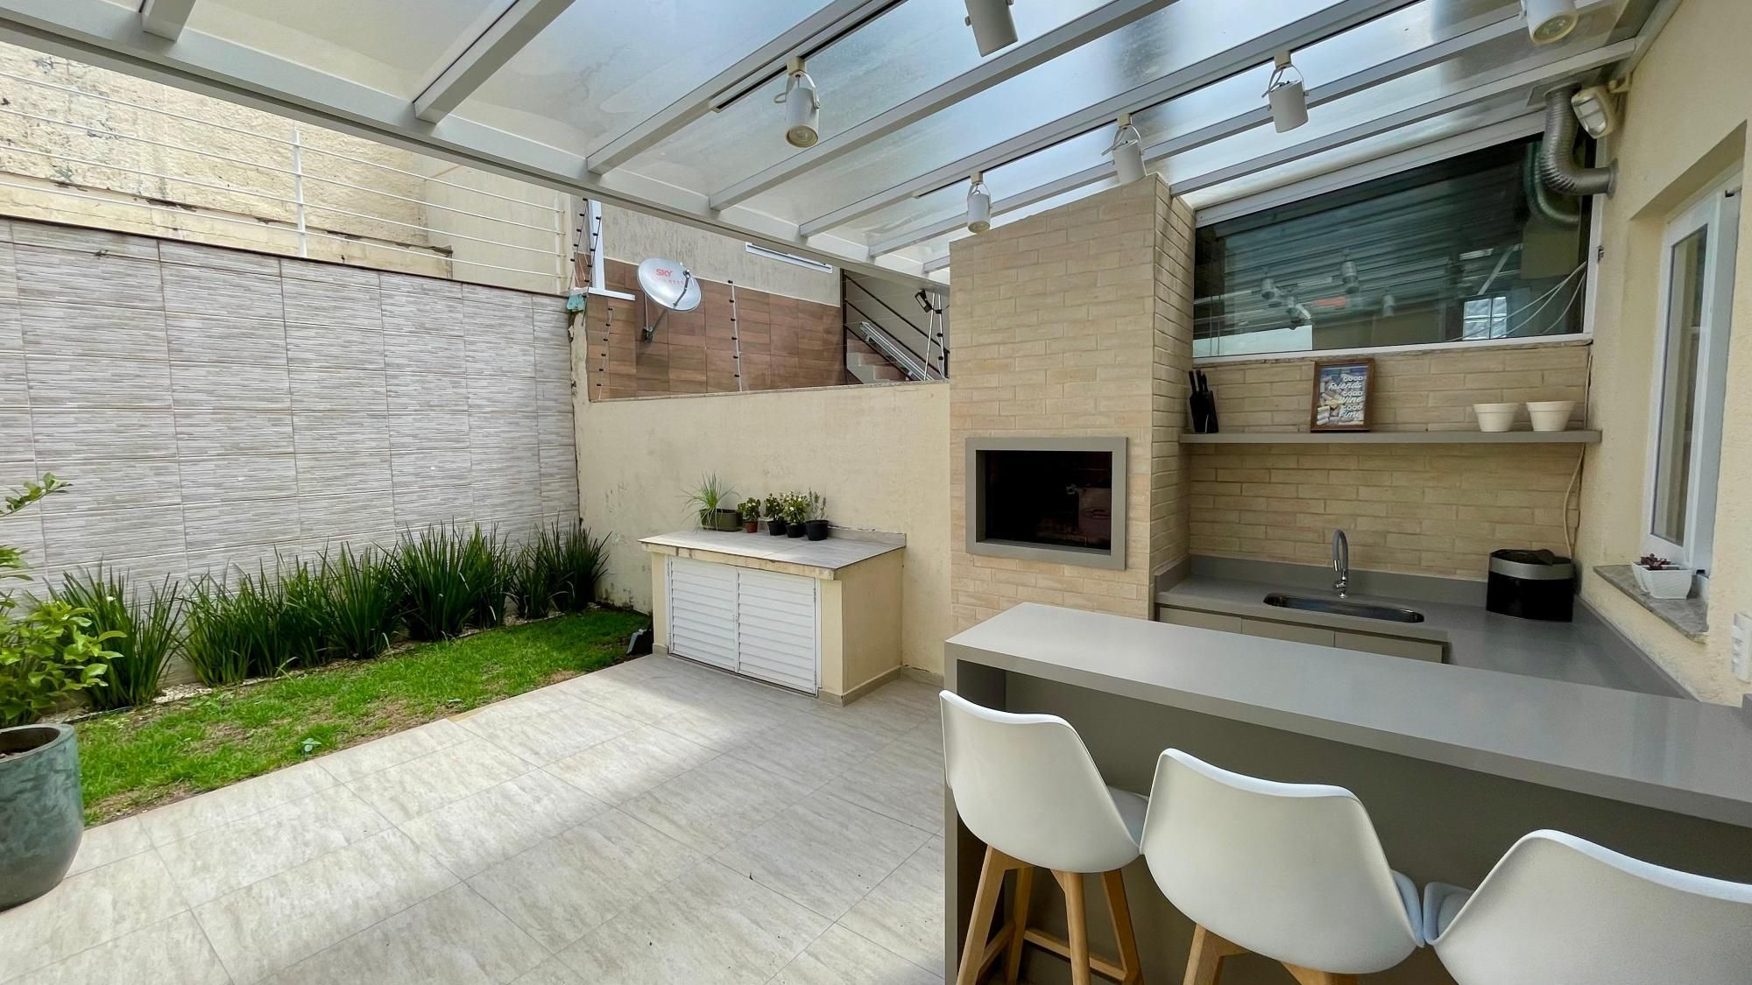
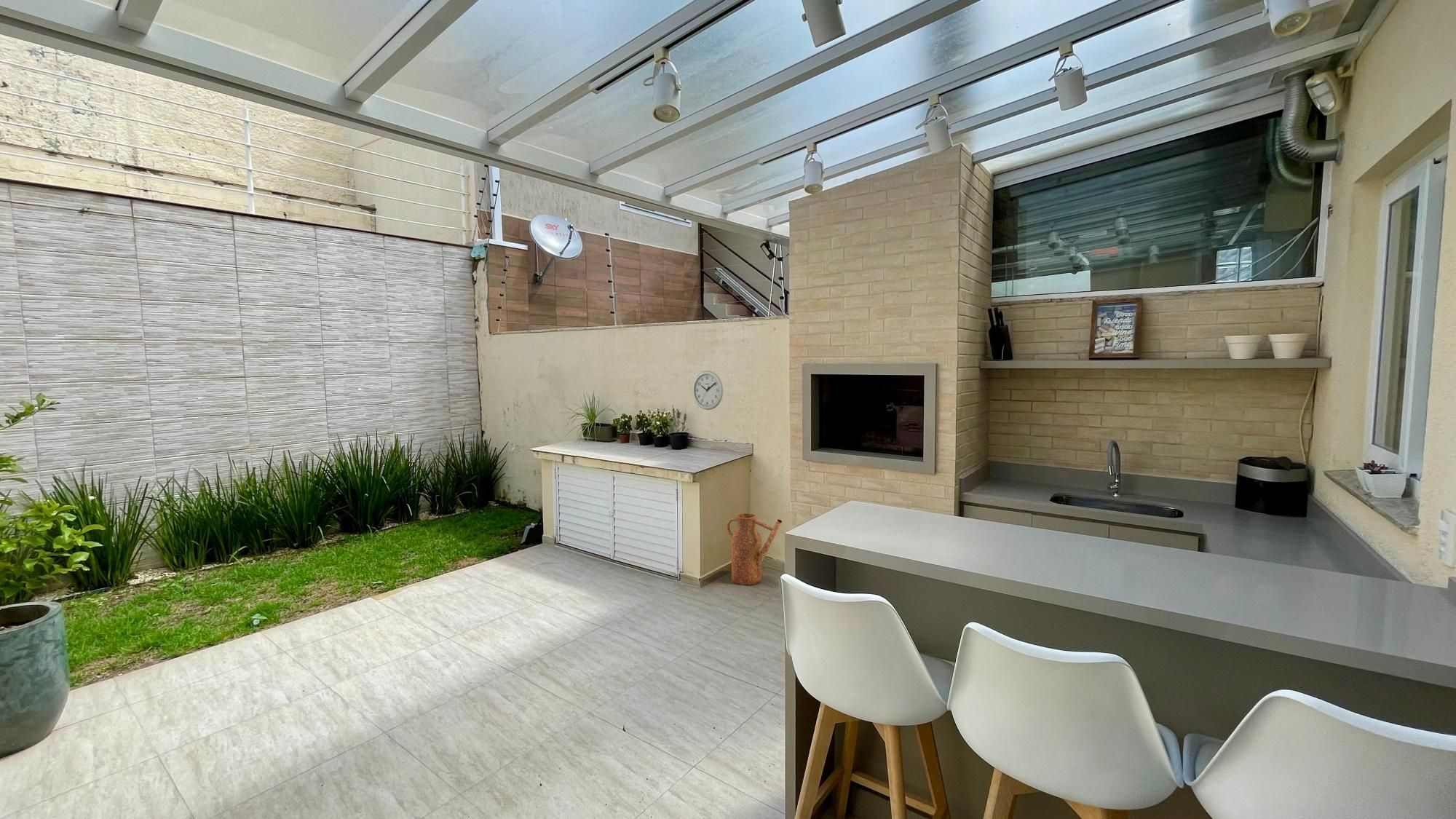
+ wall clock [692,370,724,411]
+ watering can [726,513,783,586]
